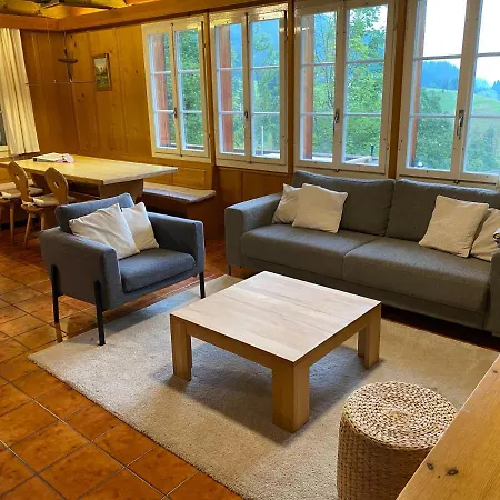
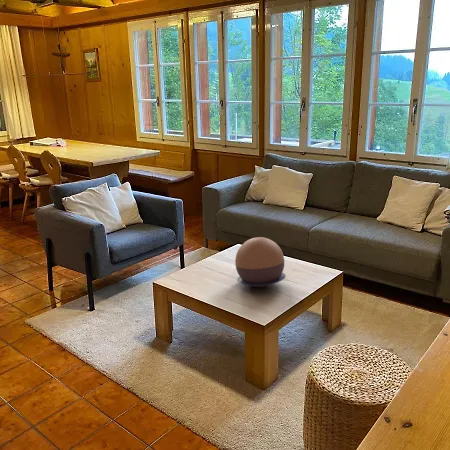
+ decorative bowl [234,236,287,288]
